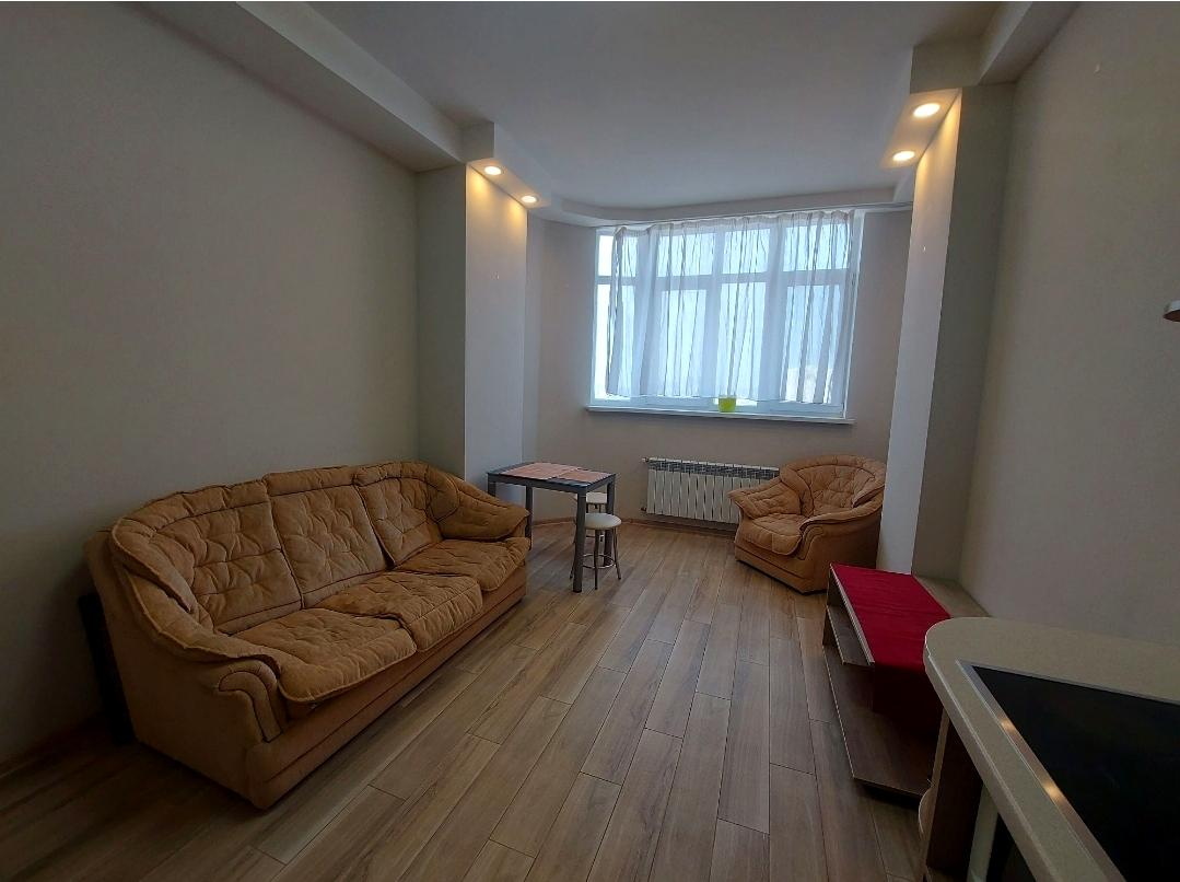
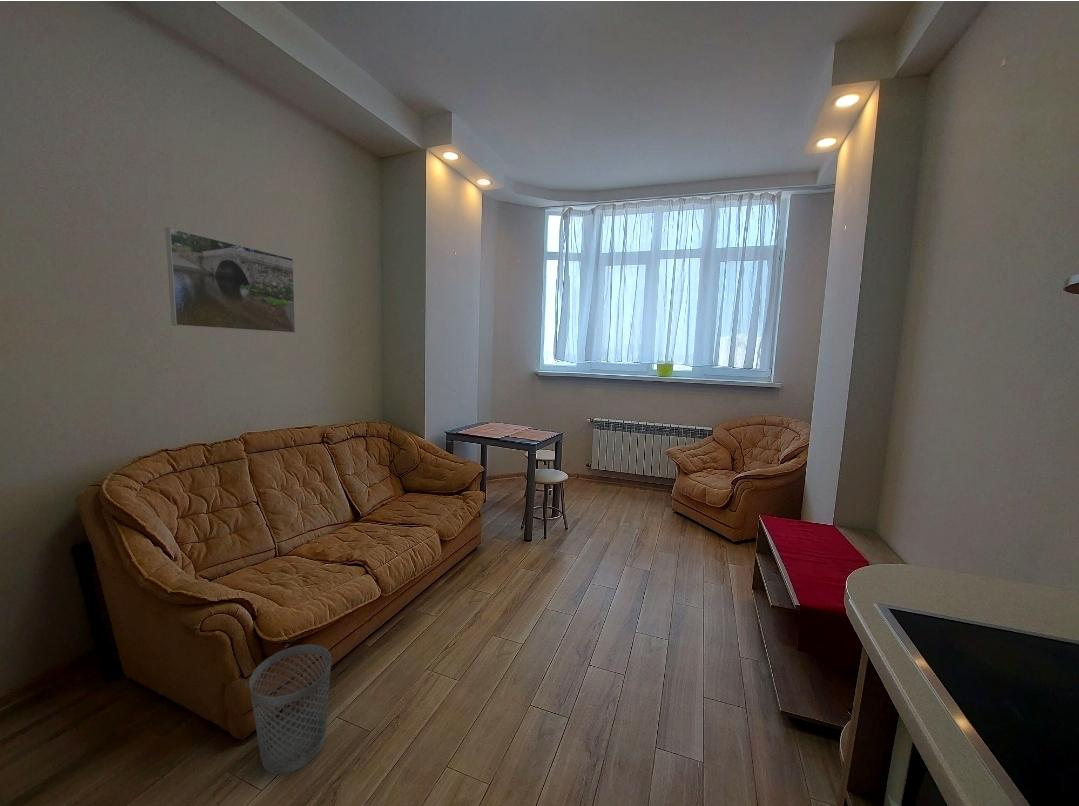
+ wastebasket [248,644,332,775]
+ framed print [165,227,296,334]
